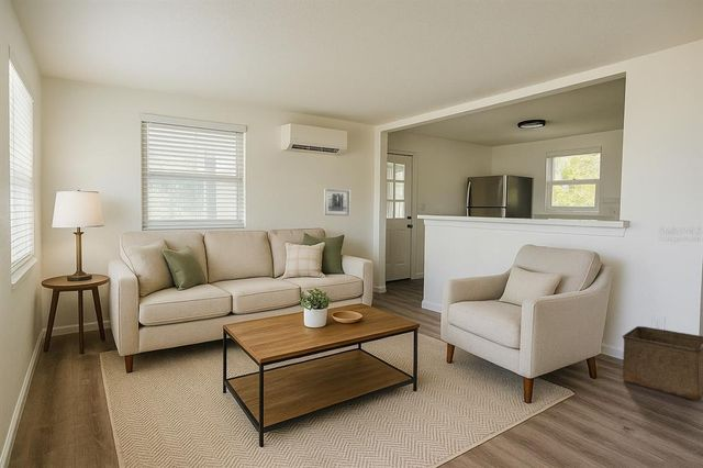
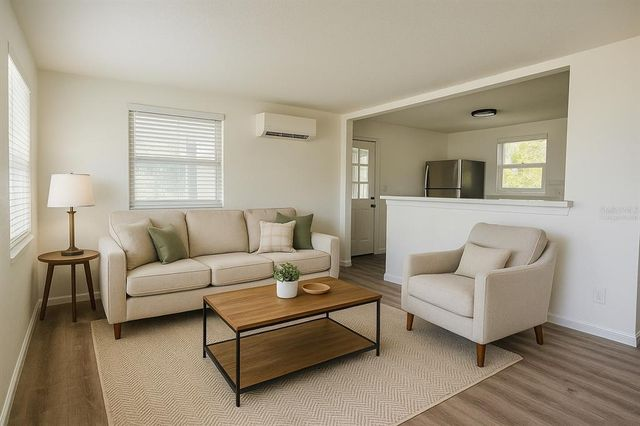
- wall art [323,188,352,216]
- storage bin [622,325,703,402]
